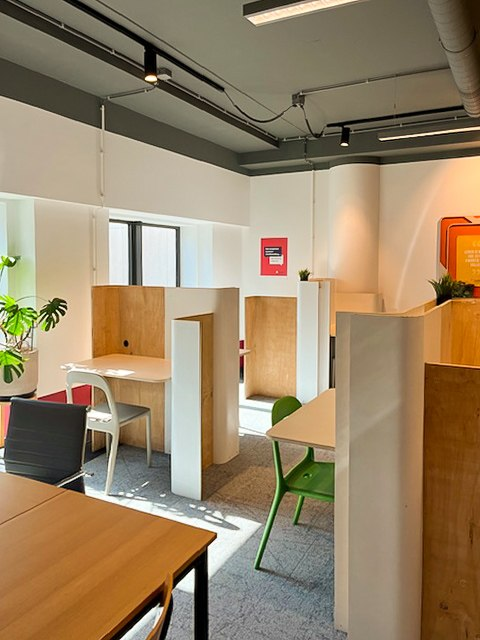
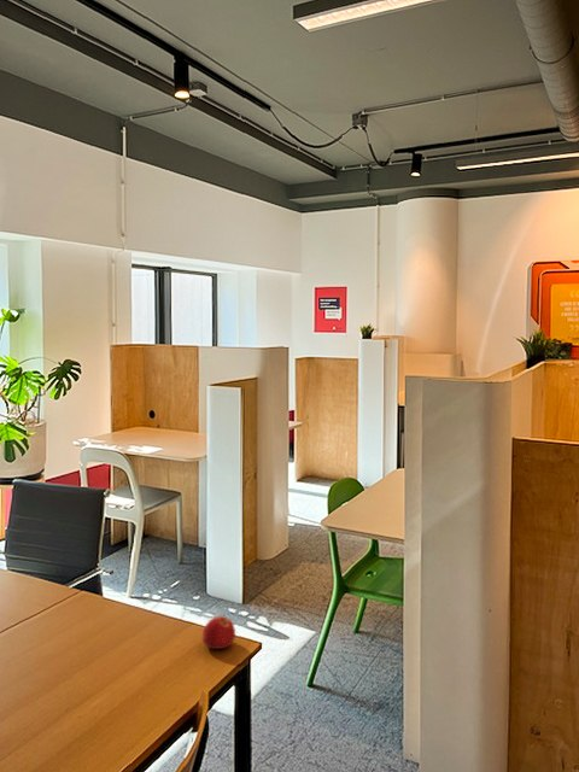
+ apple [201,615,236,650]
